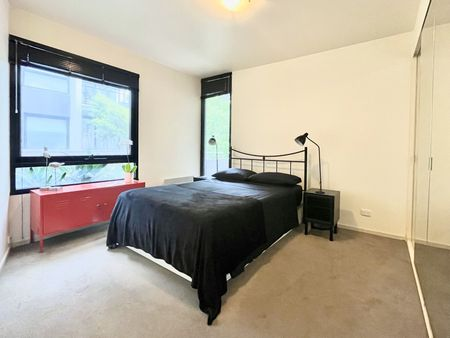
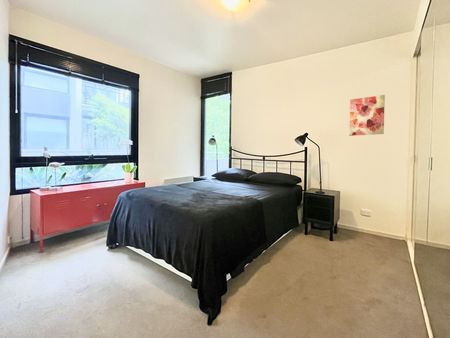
+ wall art [348,94,386,137]
